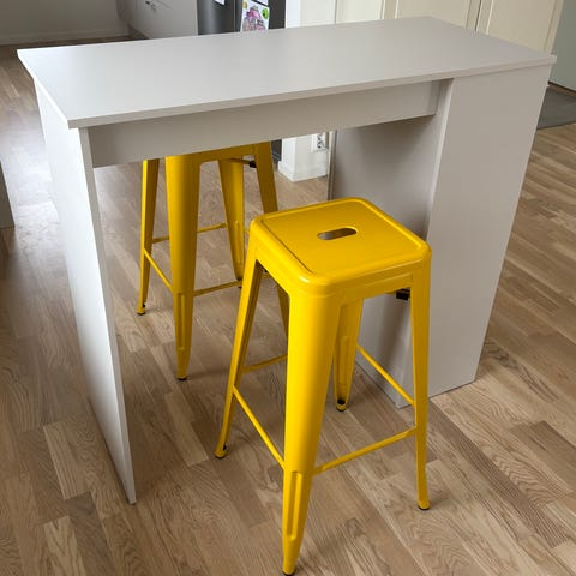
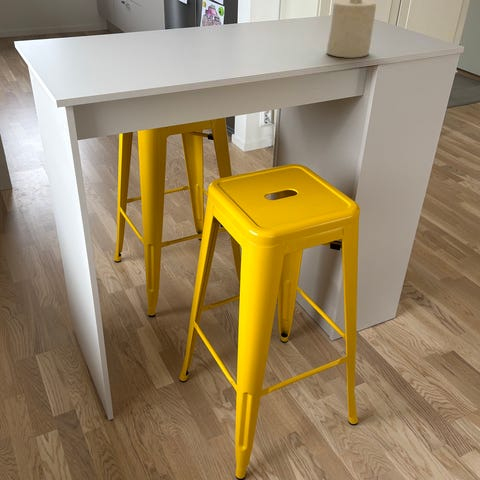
+ candle [326,0,377,59]
